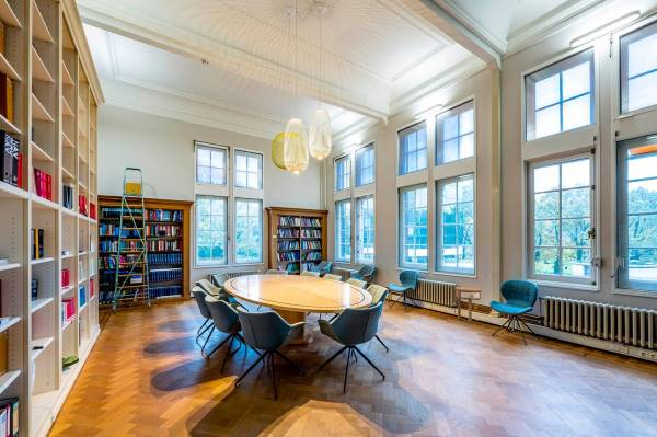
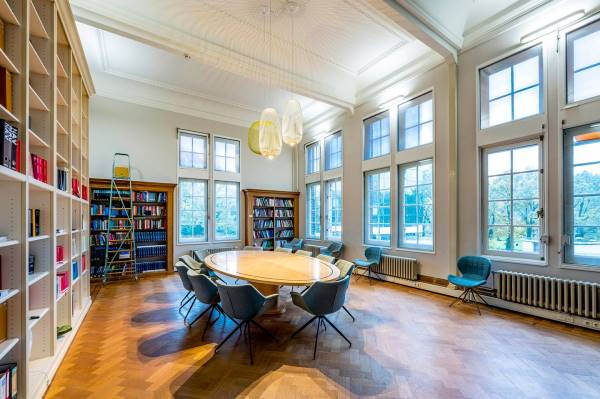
- side table [453,286,483,323]
